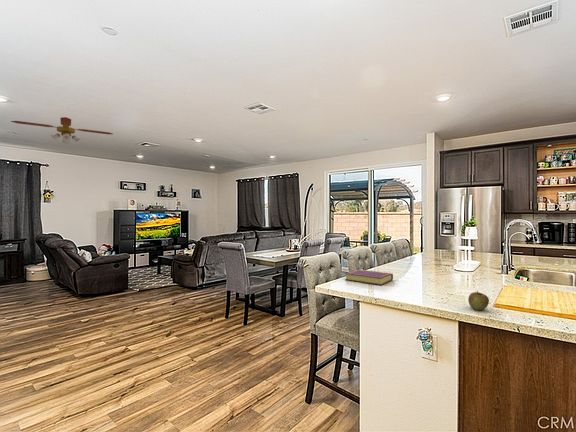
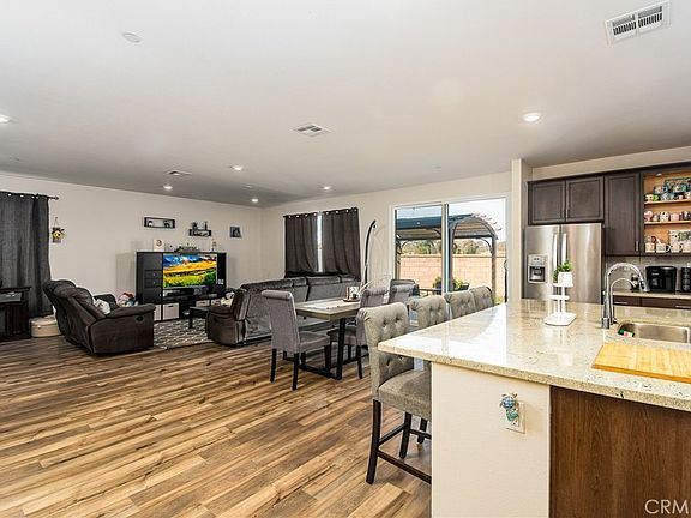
- book [344,269,394,286]
- apple [467,290,490,311]
- ceiling fan [10,116,114,145]
